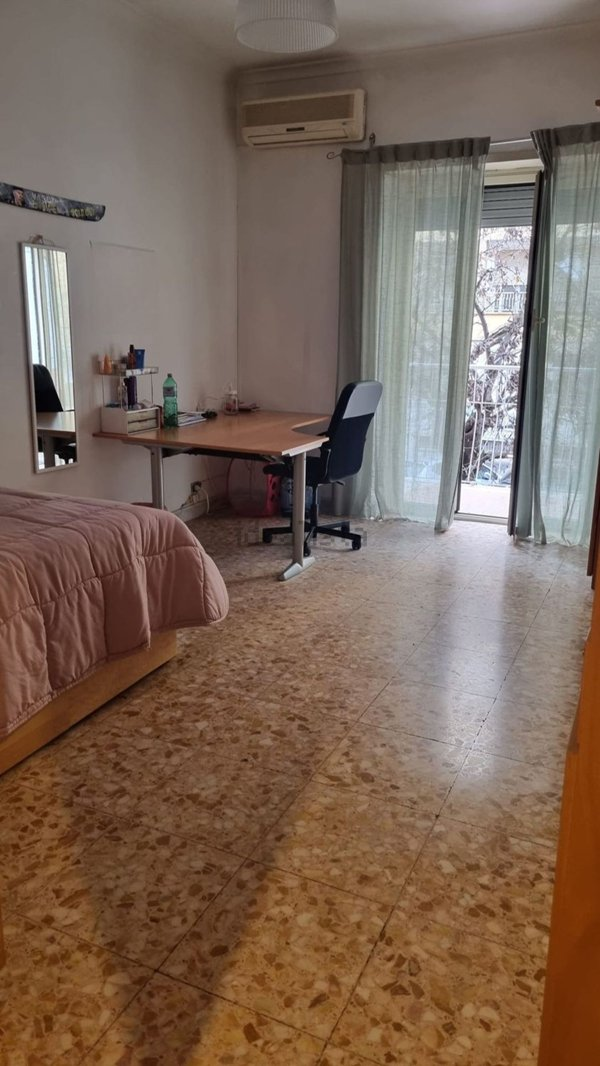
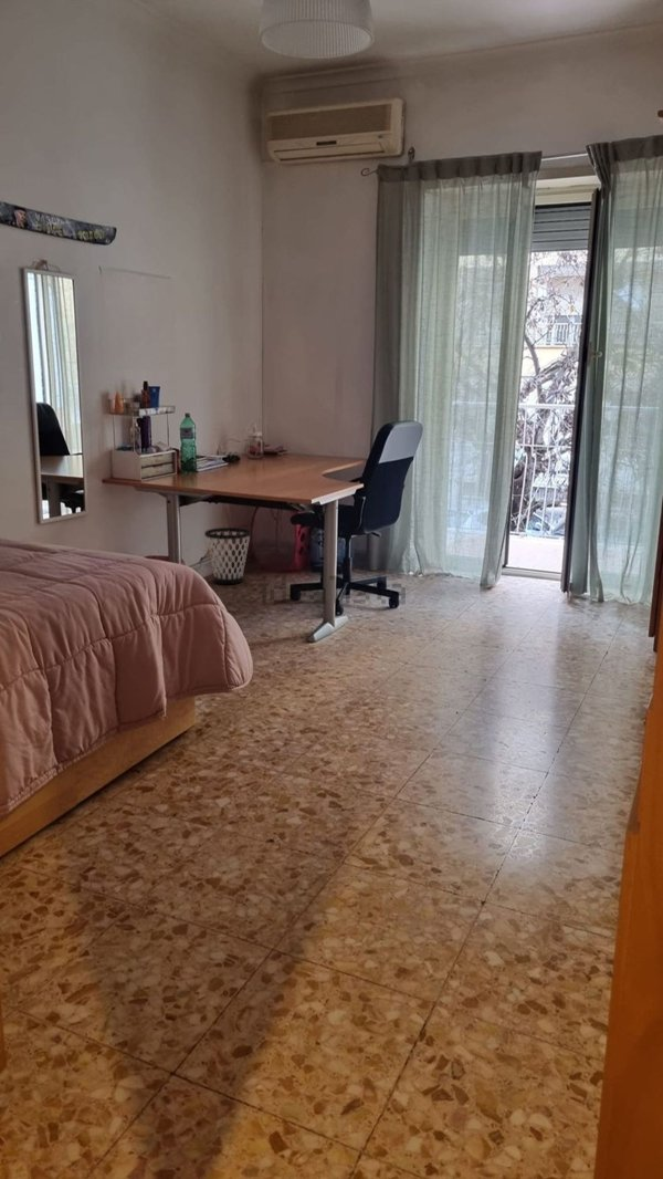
+ wastebasket [203,526,252,585]
